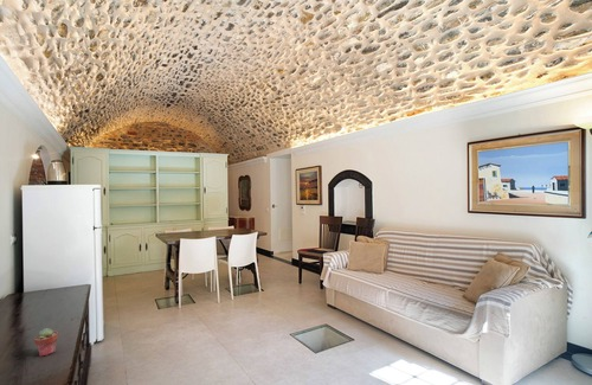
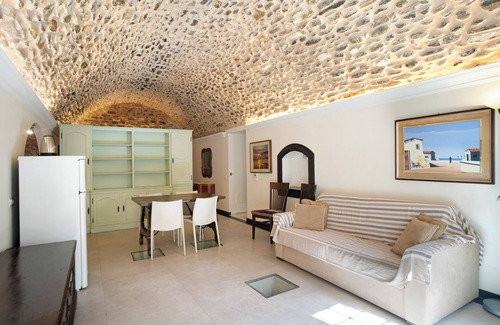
- potted succulent [33,327,59,358]
